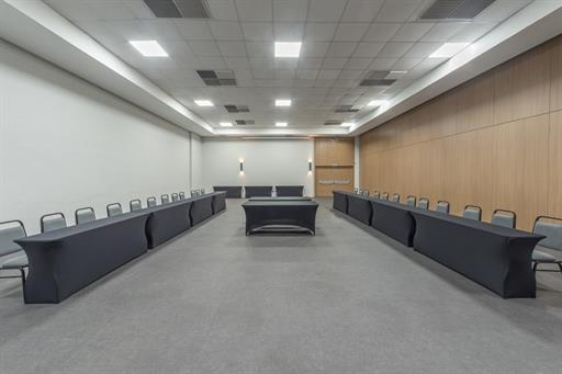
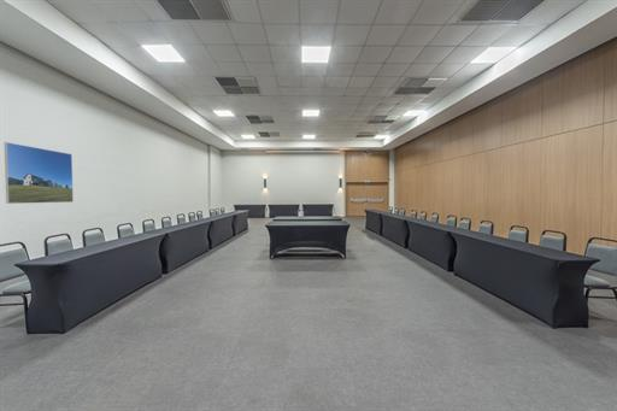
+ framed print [4,141,75,205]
